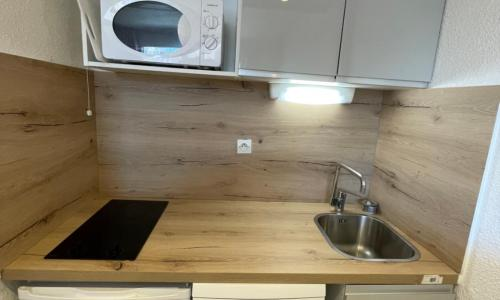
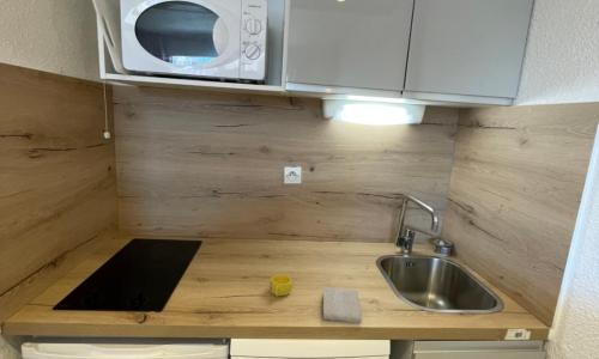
+ washcloth [322,286,363,324]
+ cup [268,274,294,298]
